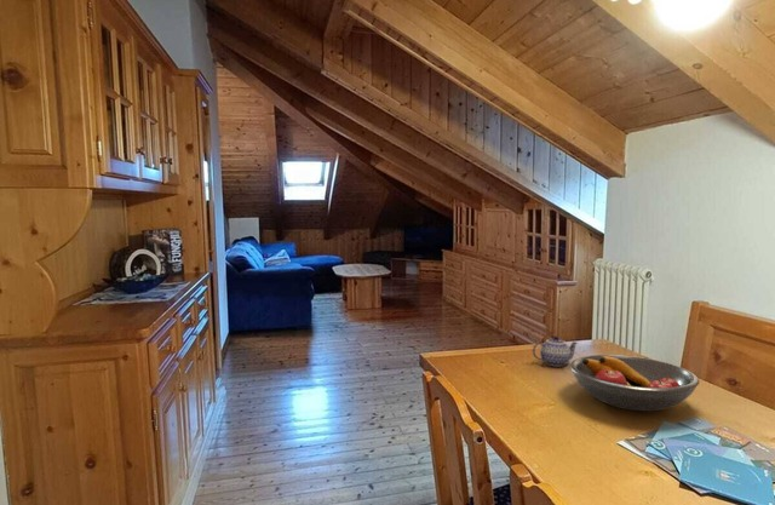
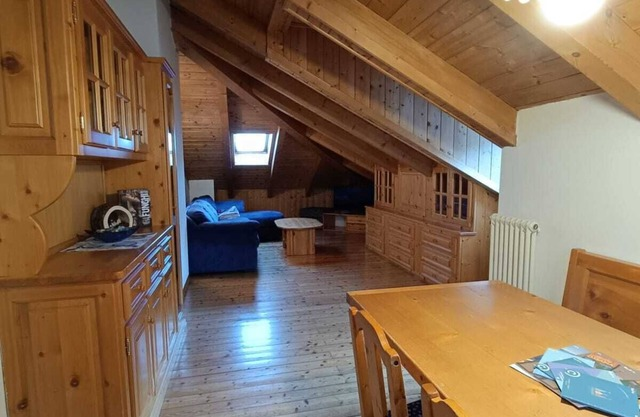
- teapot [532,334,579,368]
- fruit bowl [569,354,700,412]
